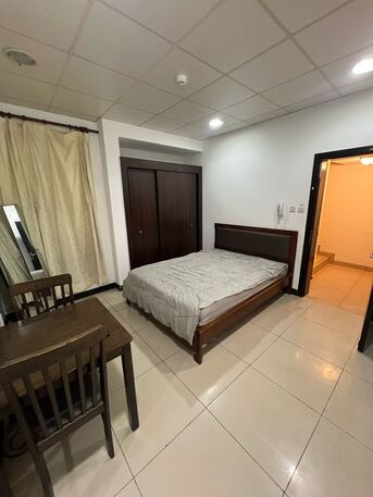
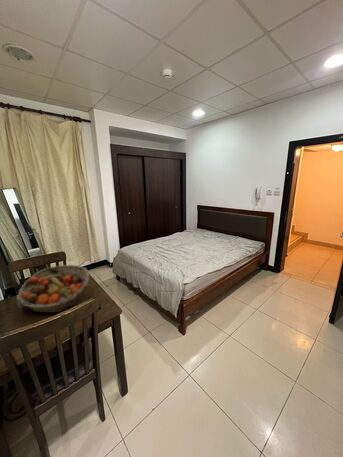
+ fruit basket [17,264,90,314]
